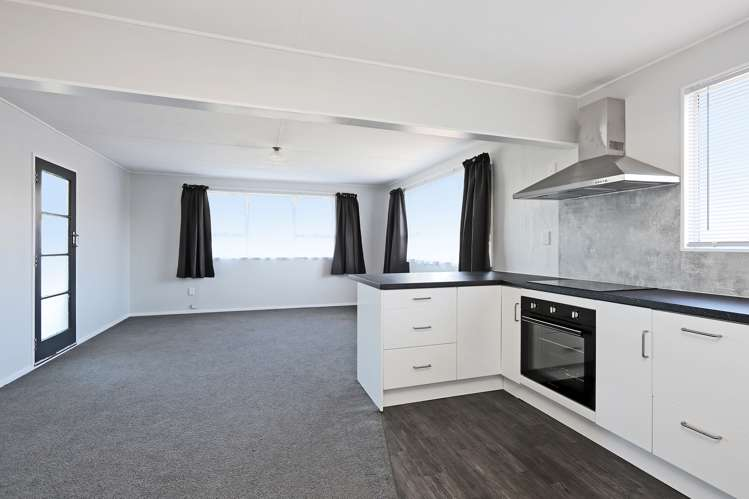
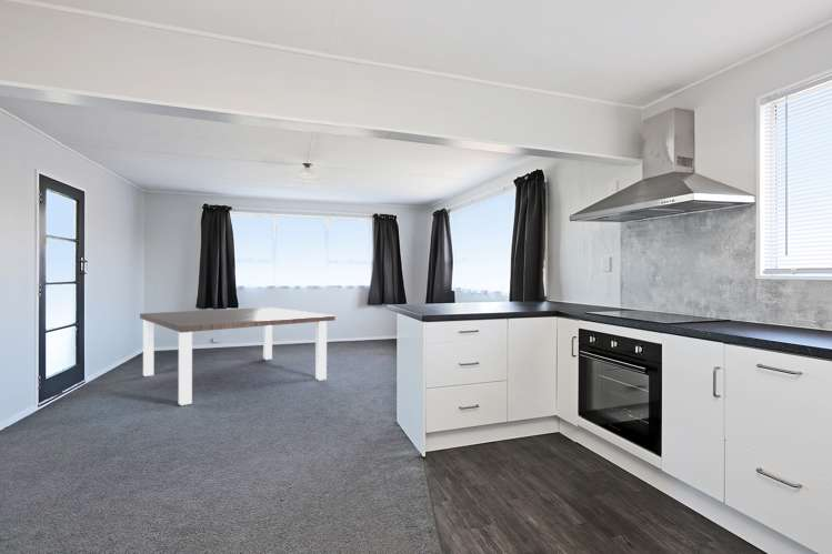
+ dining table [139,306,337,406]
